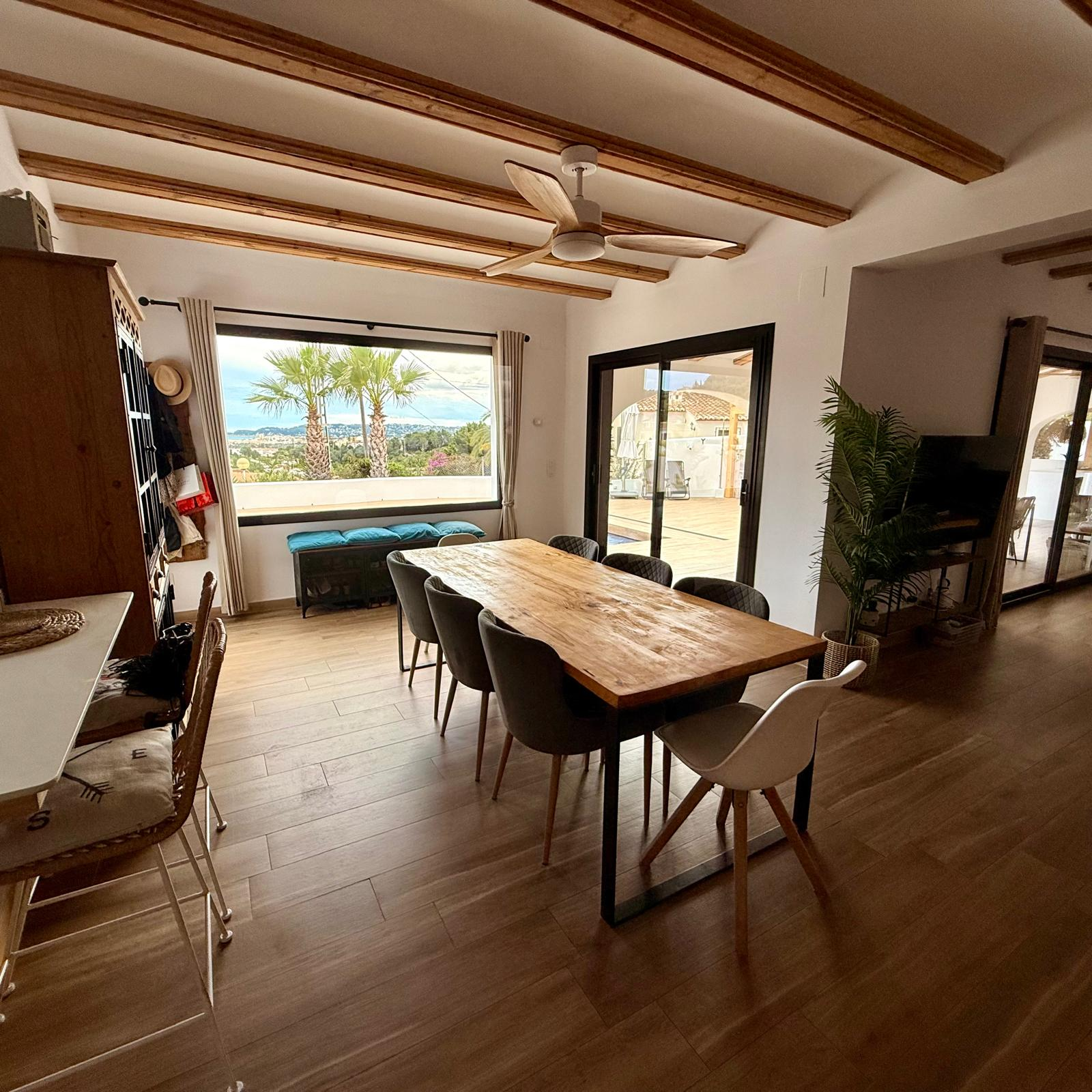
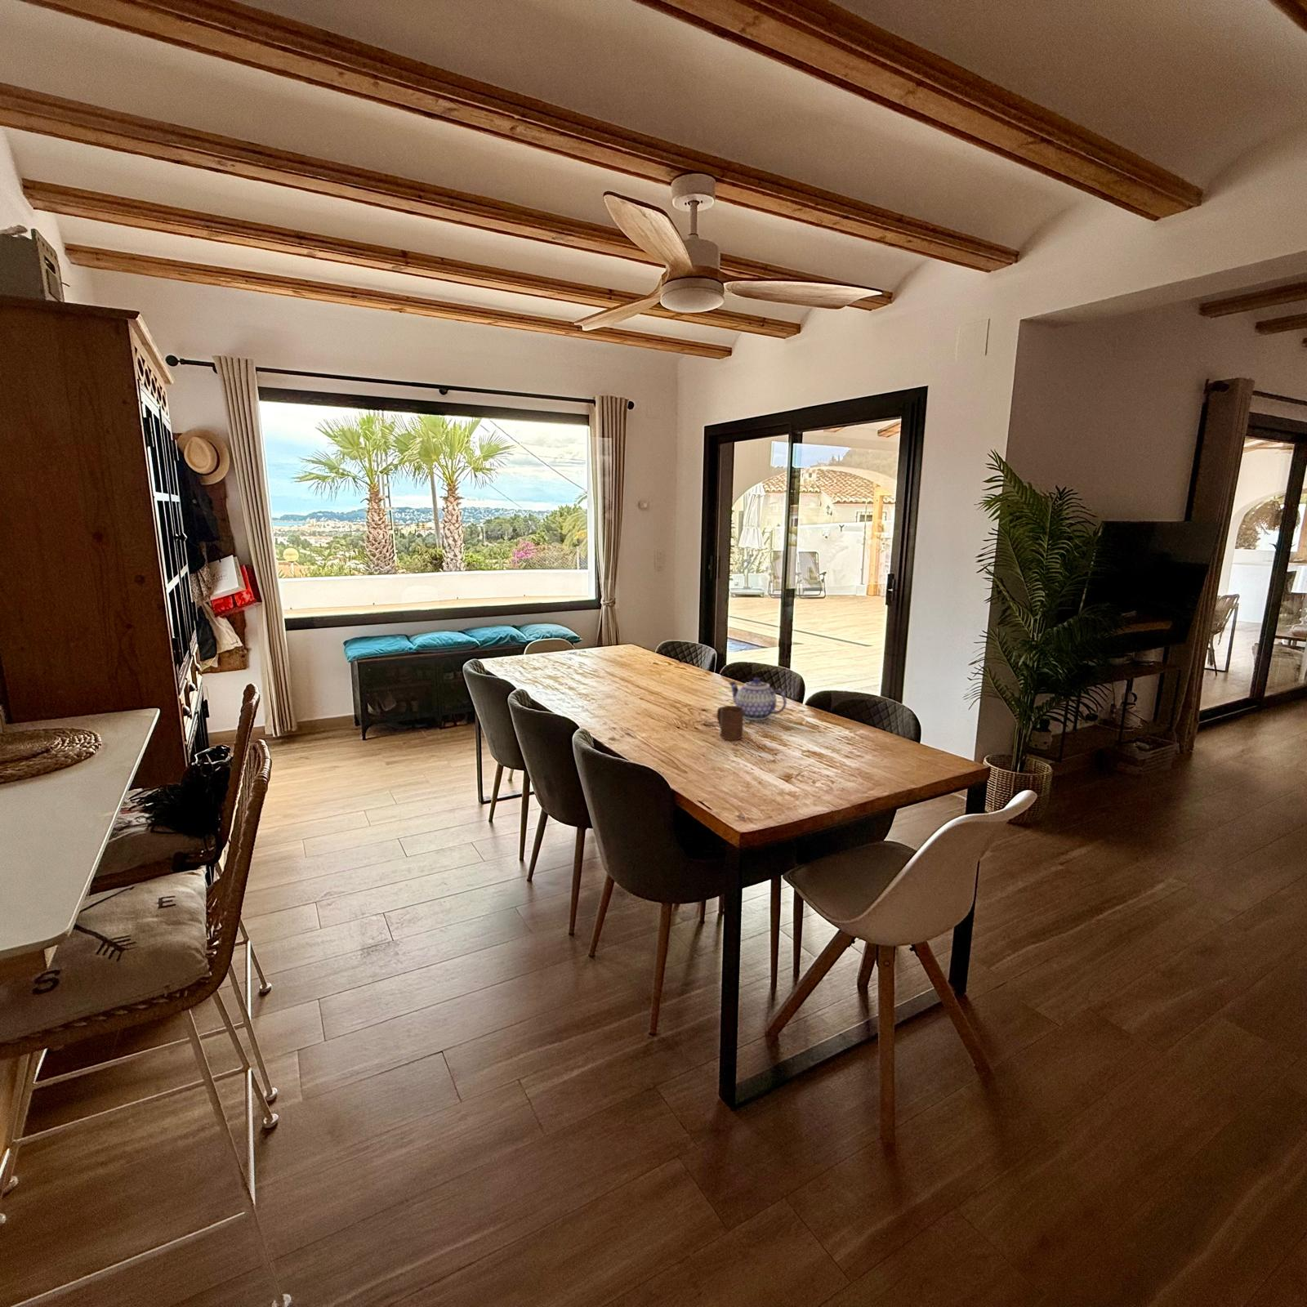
+ cup [717,705,744,741]
+ teapot [727,676,788,721]
